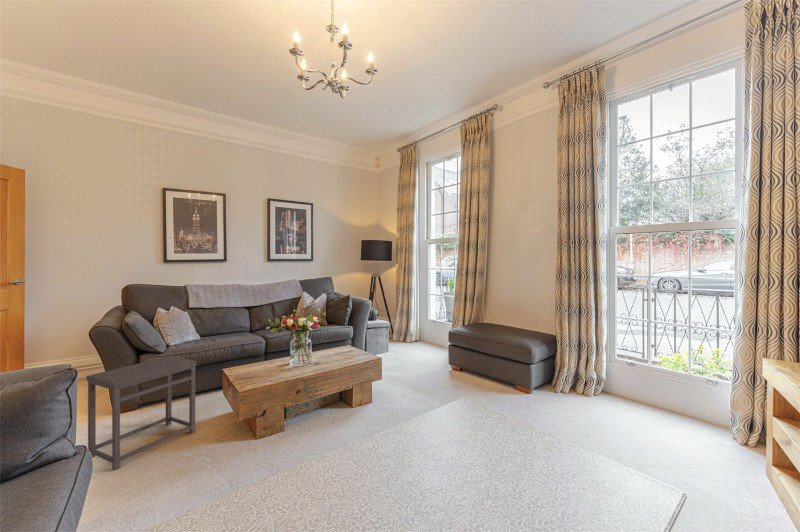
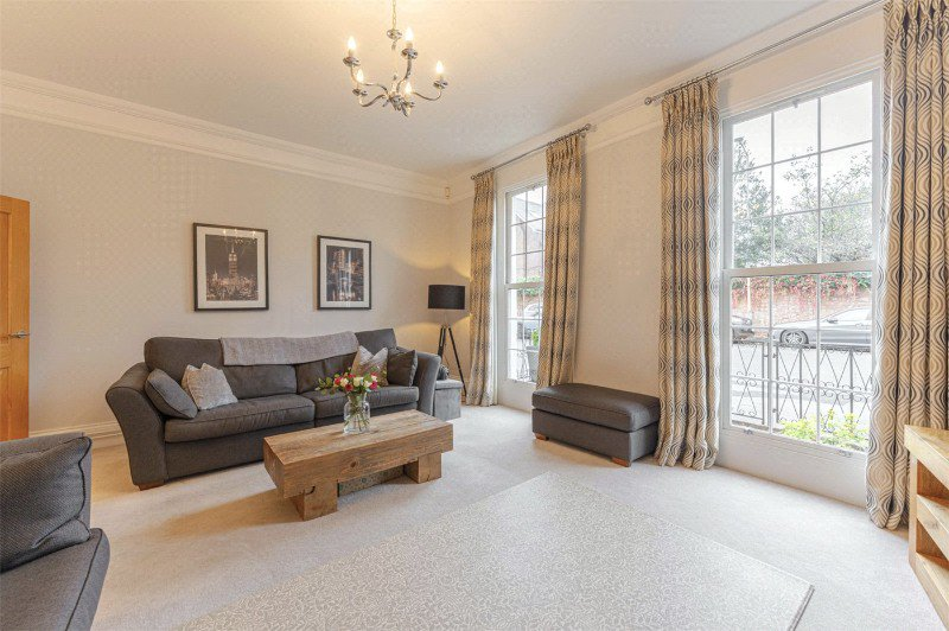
- side table [85,355,197,471]
